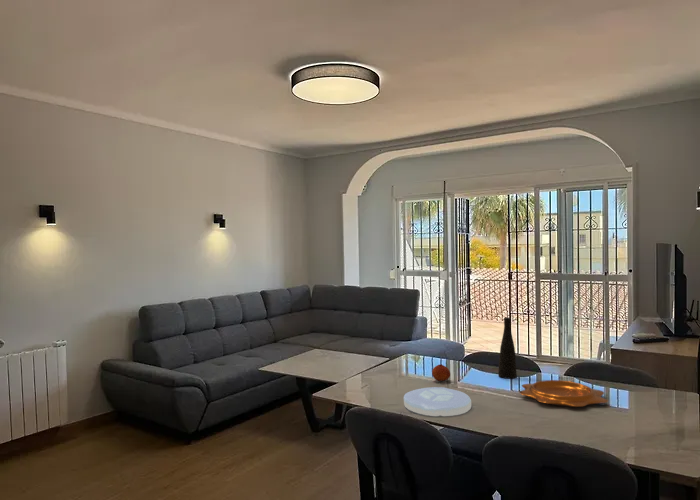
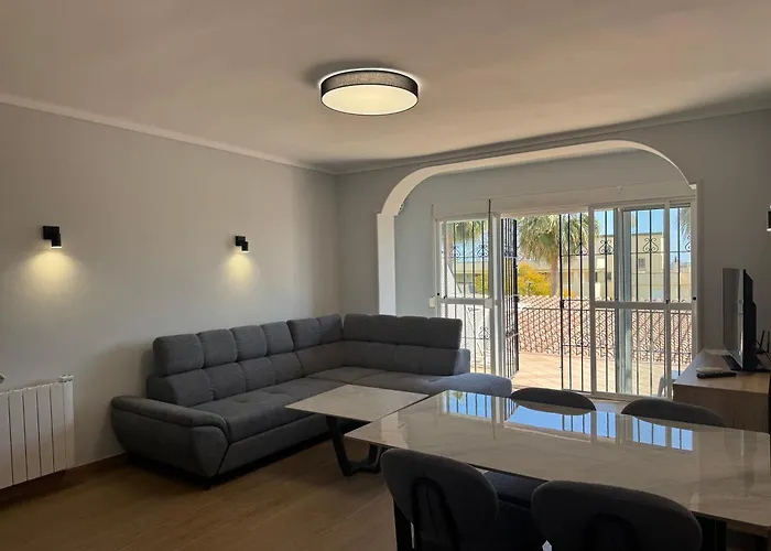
- decorative bowl [518,379,609,408]
- plate [403,386,472,417]
- vase [497,317,518,380]
- fruit [431,363,451,382]
